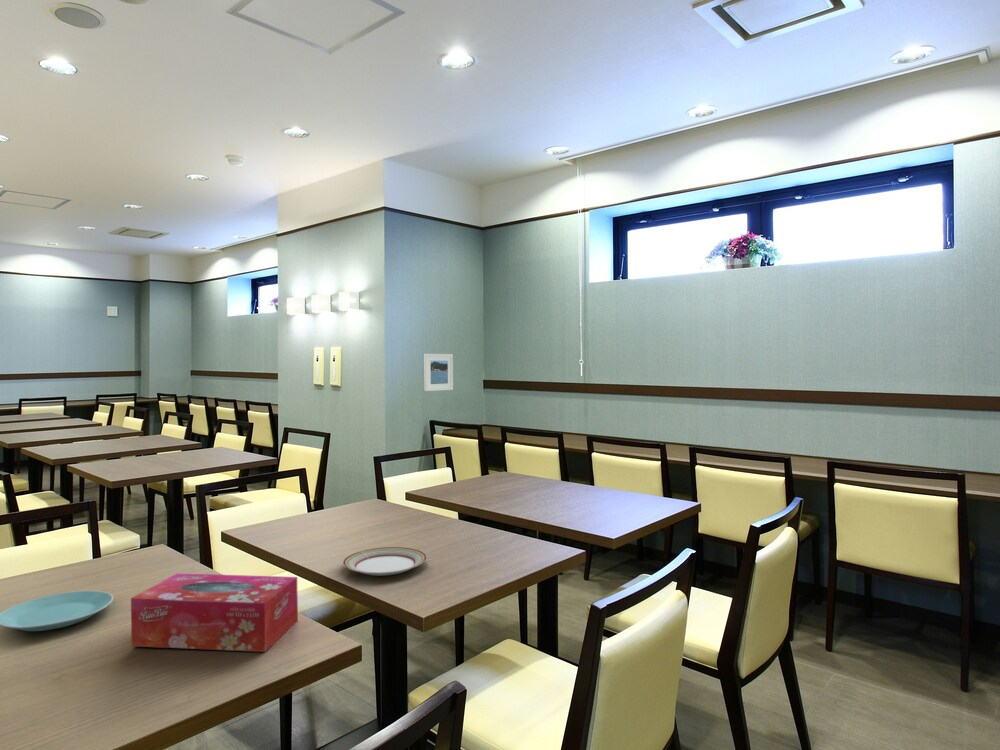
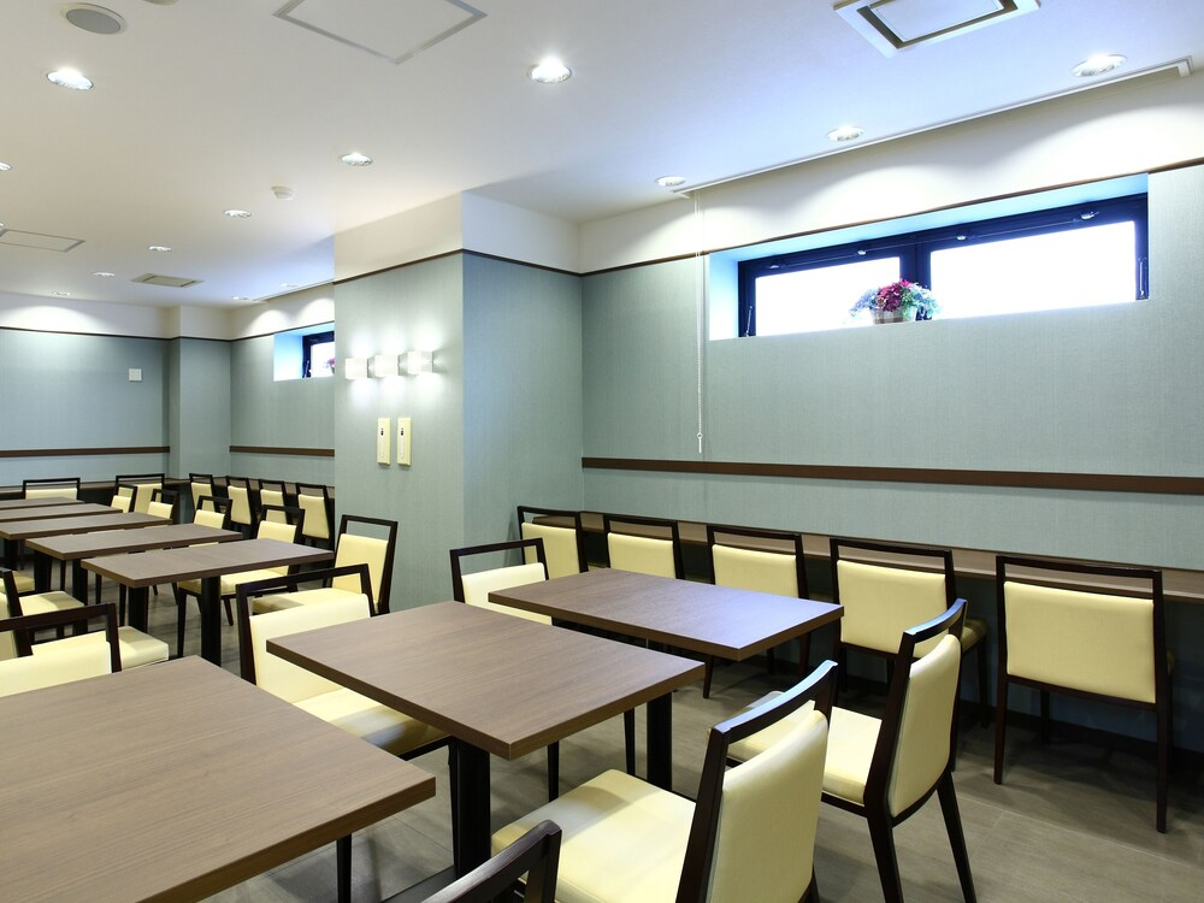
- tissue box [130,572,299,653]
- plate [342,546,428,577]
- plate [0,590,114,632]
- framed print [423,353,454,392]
